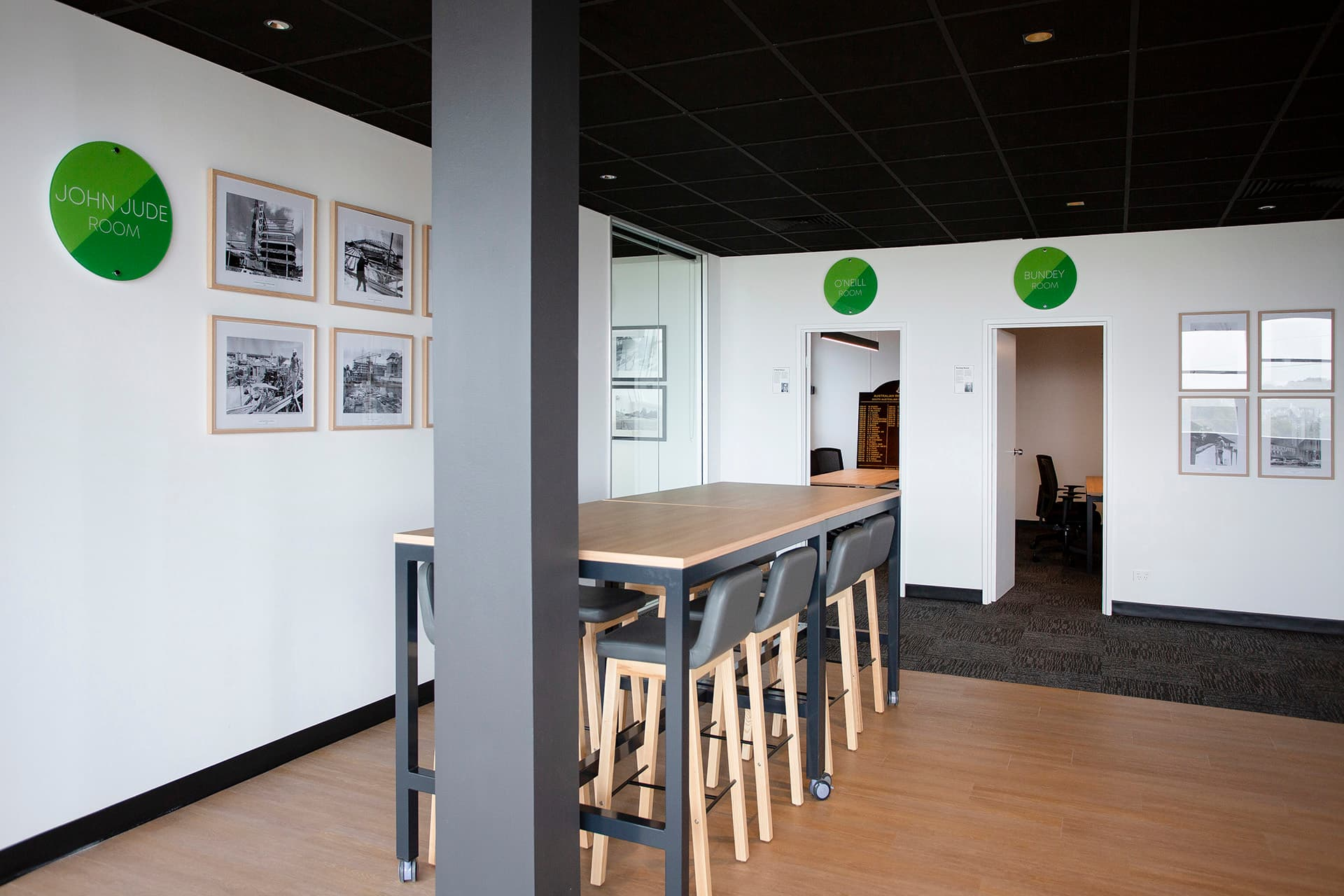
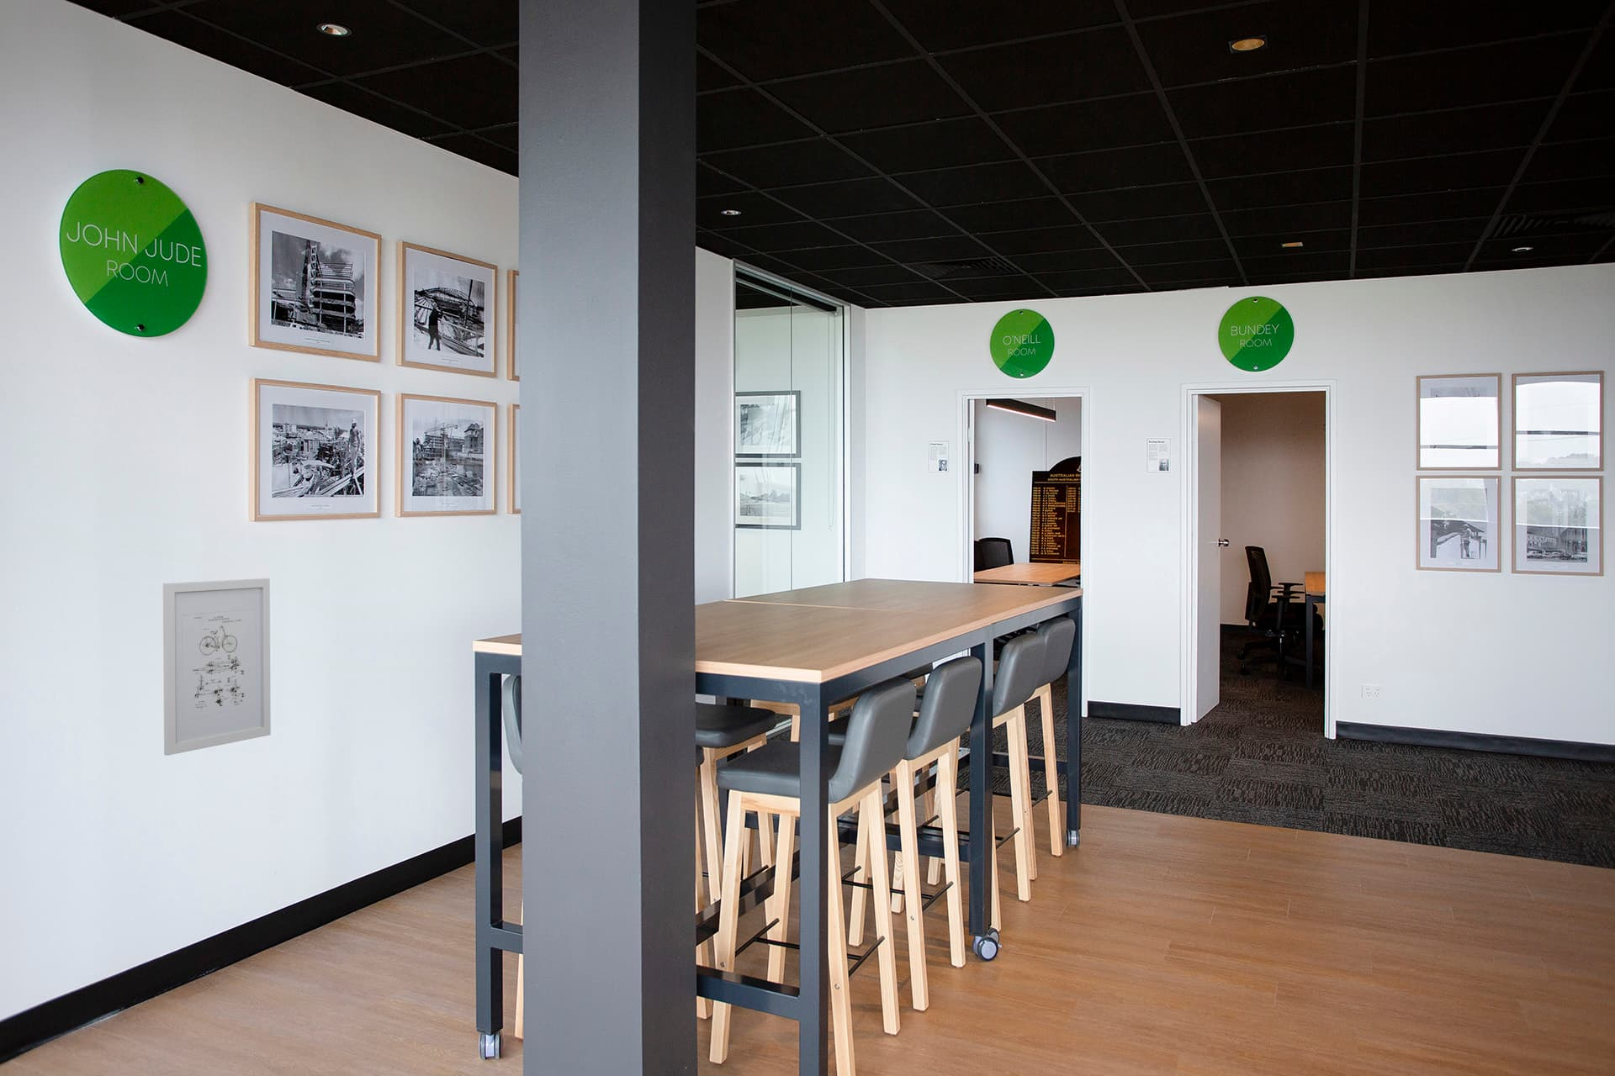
+ wall art [162,578,272,757]
